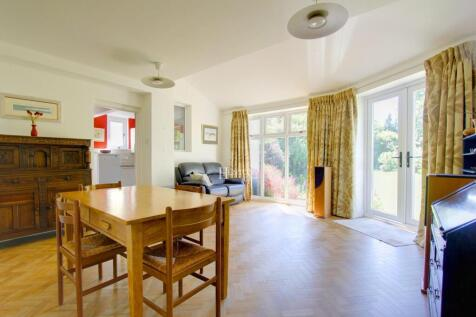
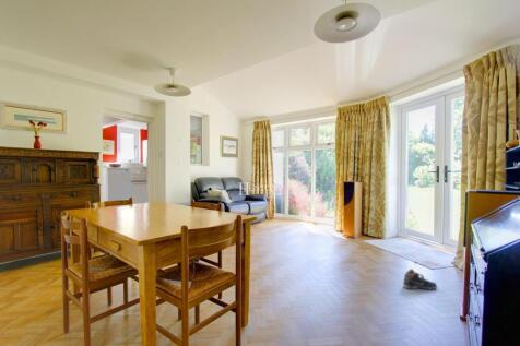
+ sneaker [402,267,438,290]
